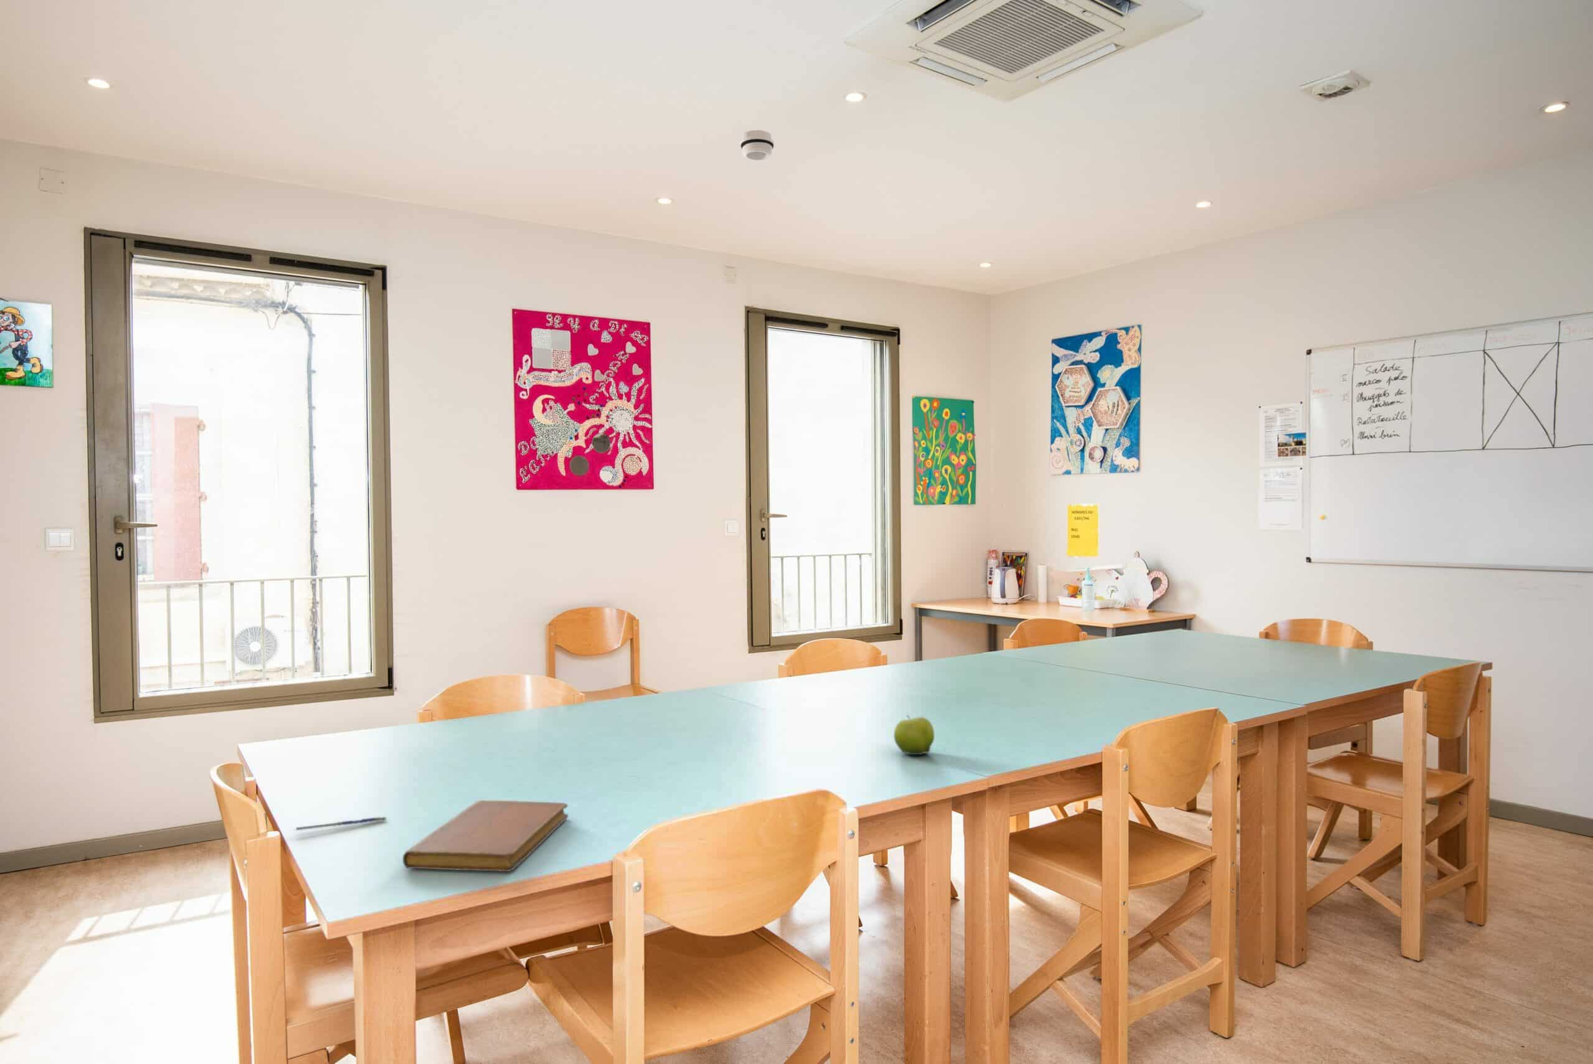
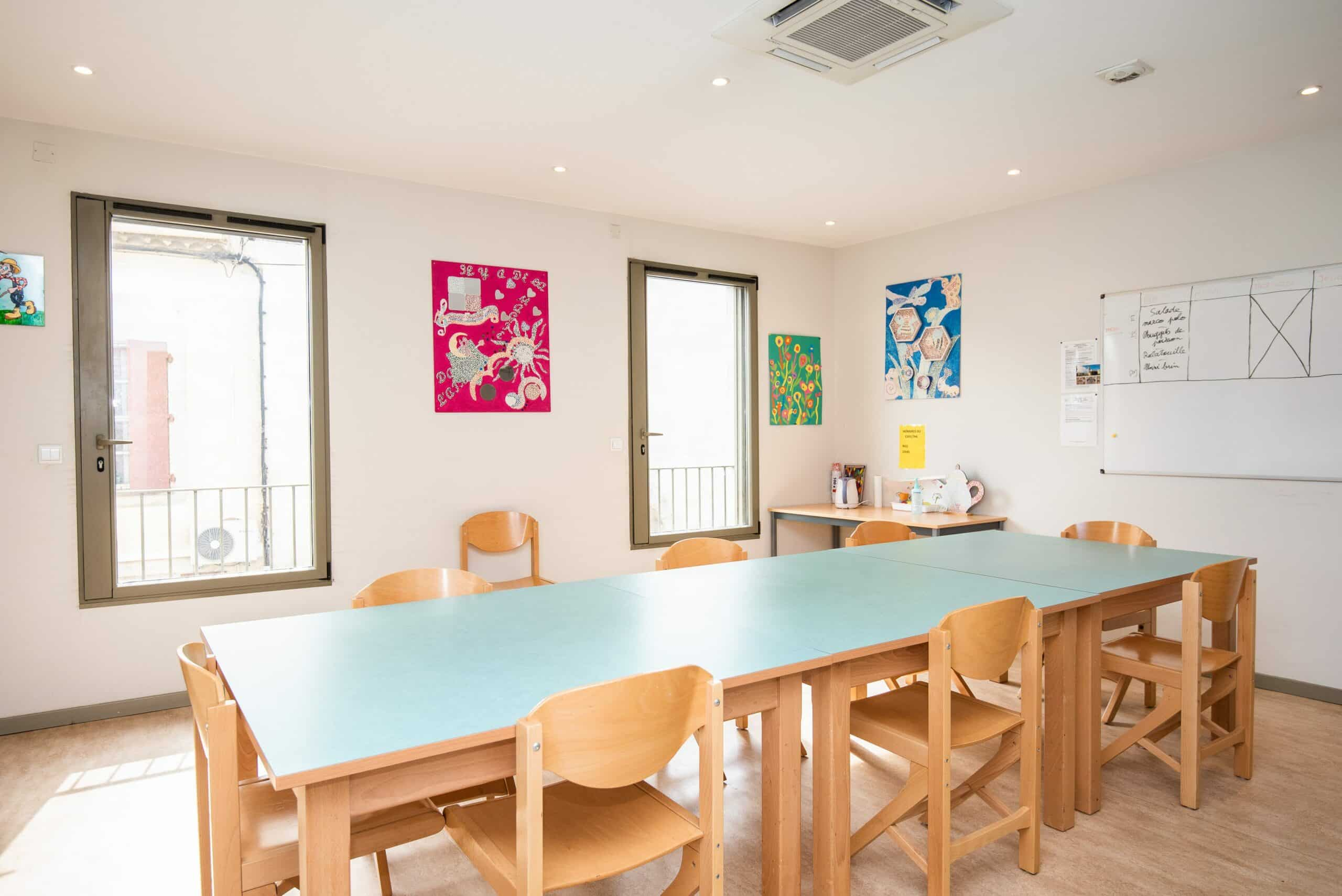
- pen [292,816,387,831]
- notebook [402,799,569,873]
- fruit [894,714,935,755]
- smoke detector [740,129,775,162]
